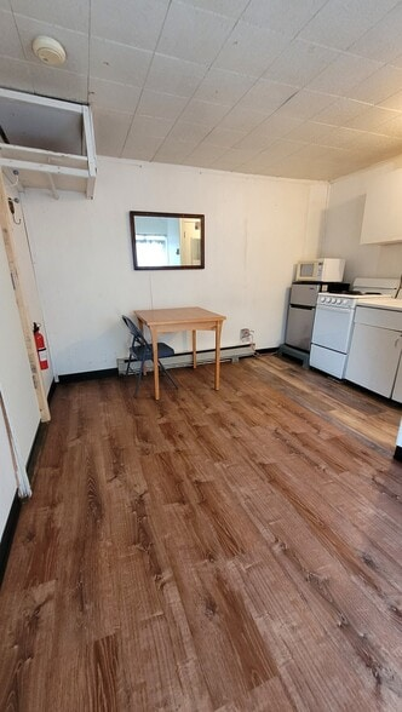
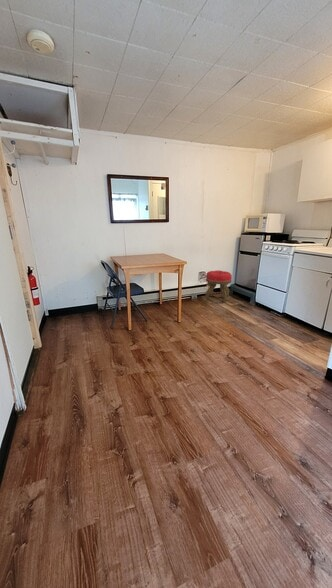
+ stool [205,269,233,304]
